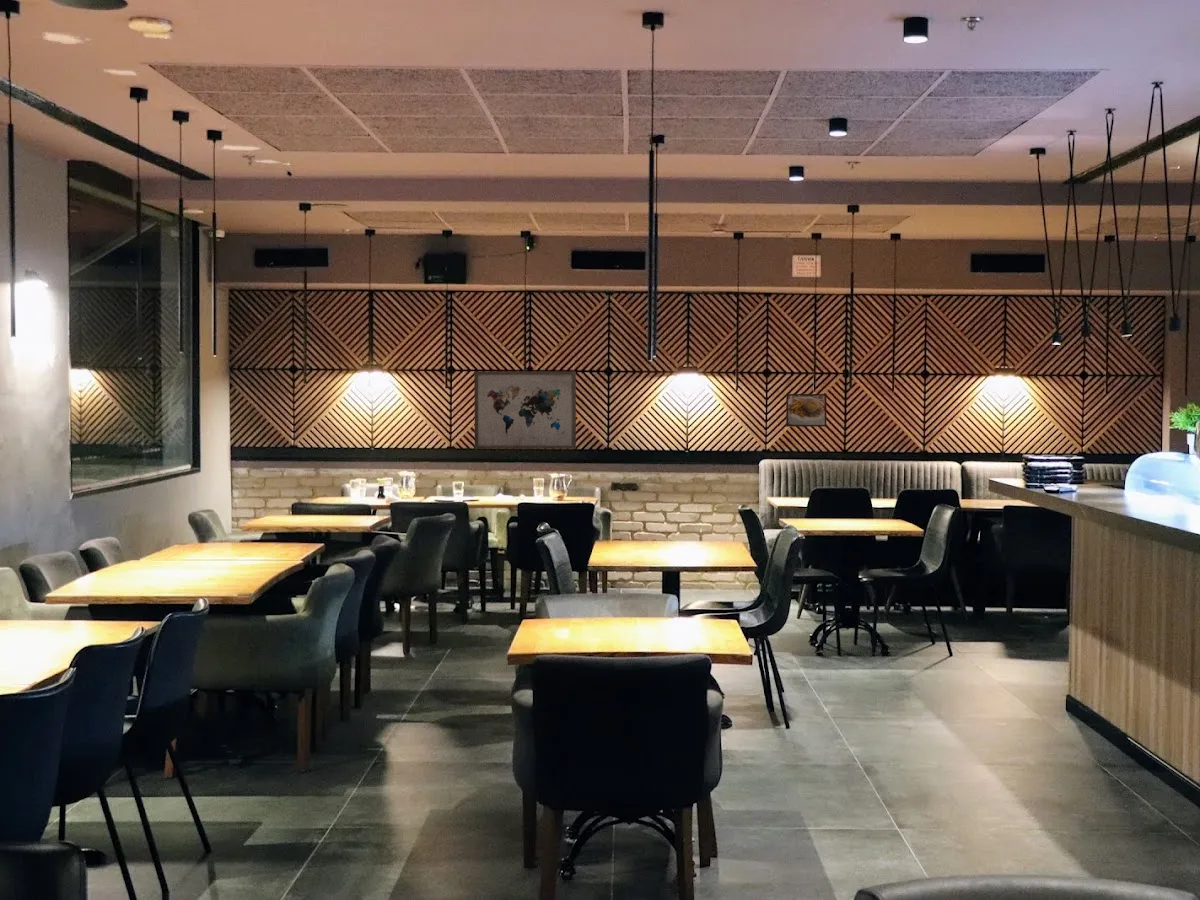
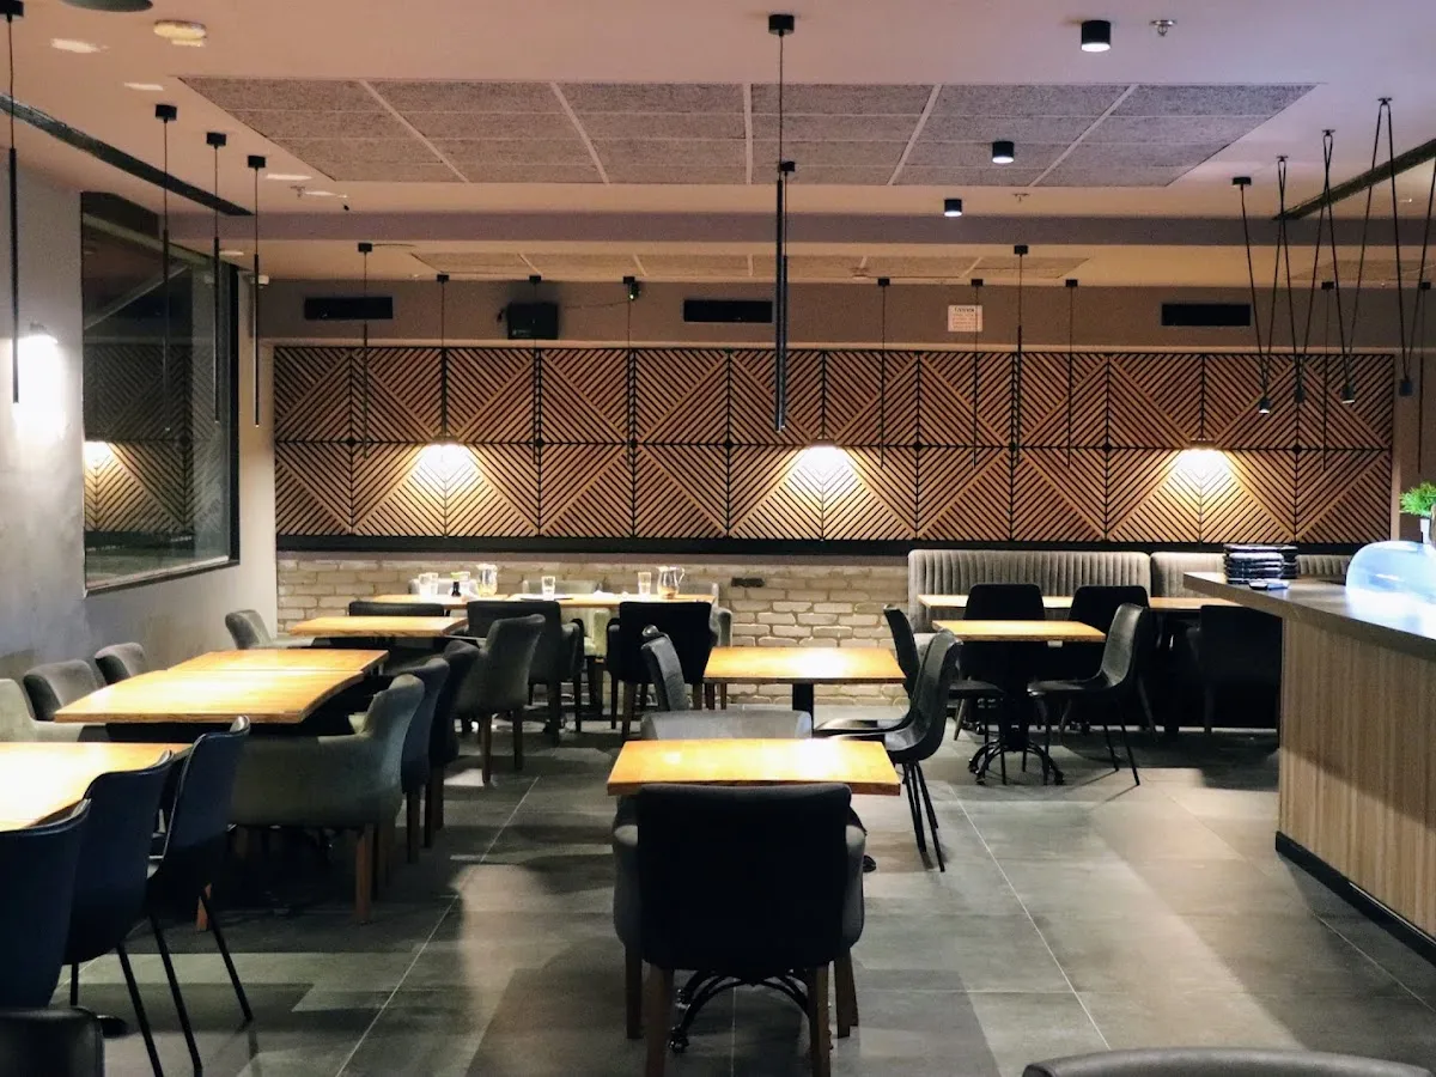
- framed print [785,393,827,428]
- wall art [473,370,577,450]
